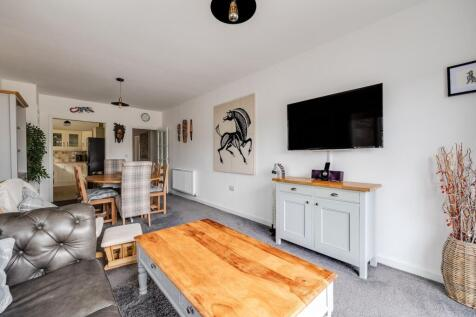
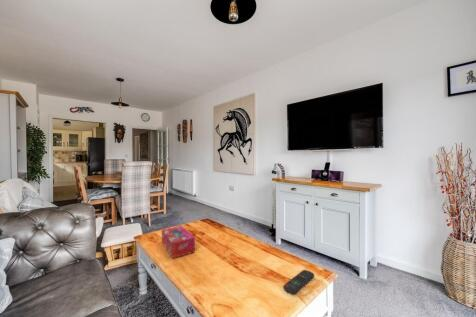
+ remote control [282,269,315,295]
+ tissue box [161,225,196,259]
